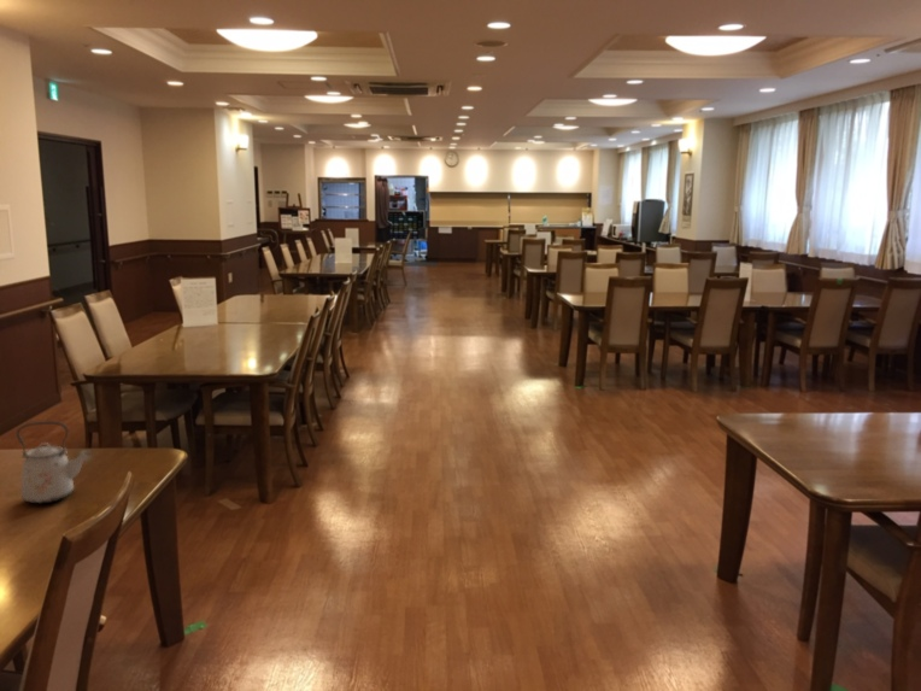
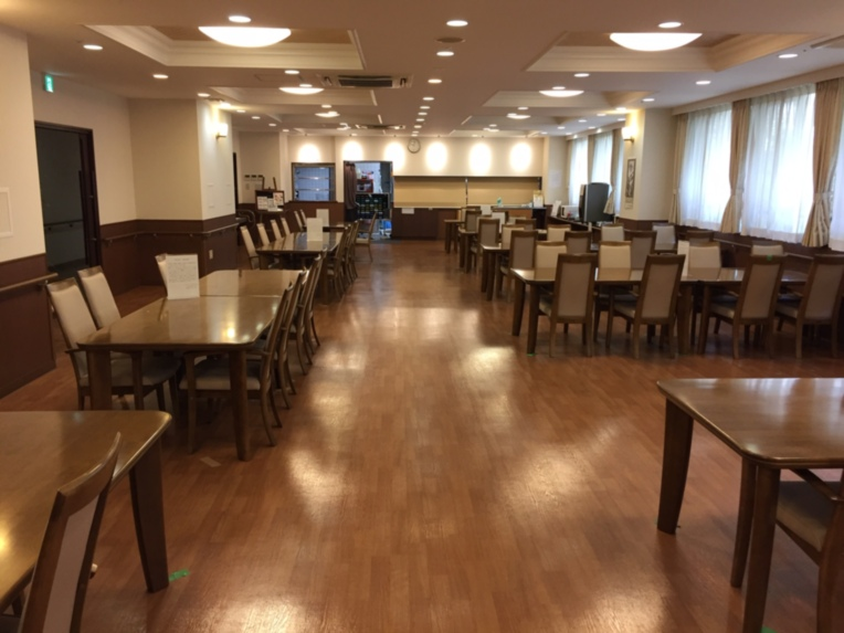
- kettle [16,420,92,505]
